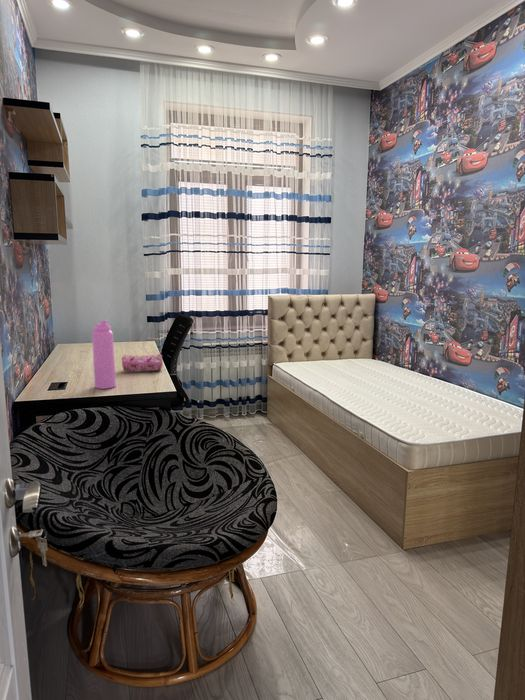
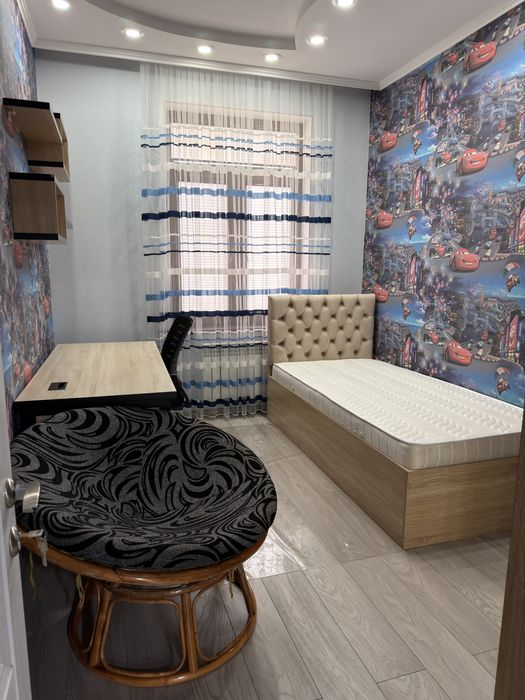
- pencil case [121,353,164,372]
- water bottle [91,319,117,390]
